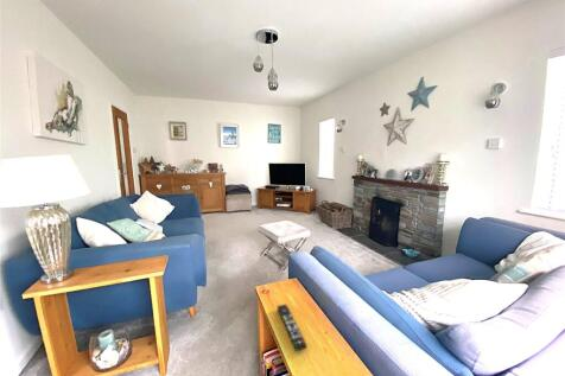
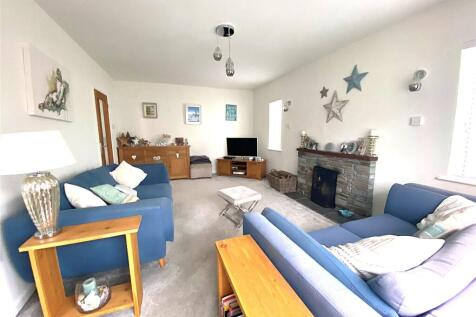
- remote control [275,304,309,352]
